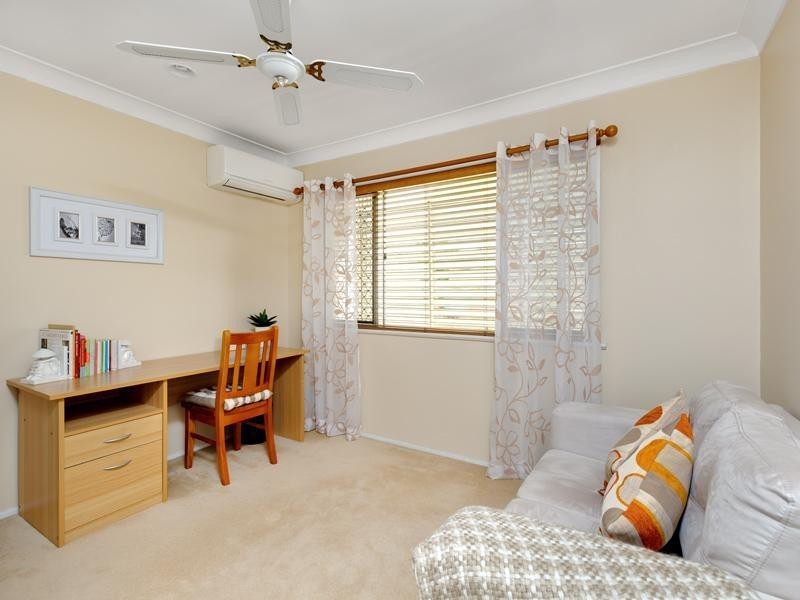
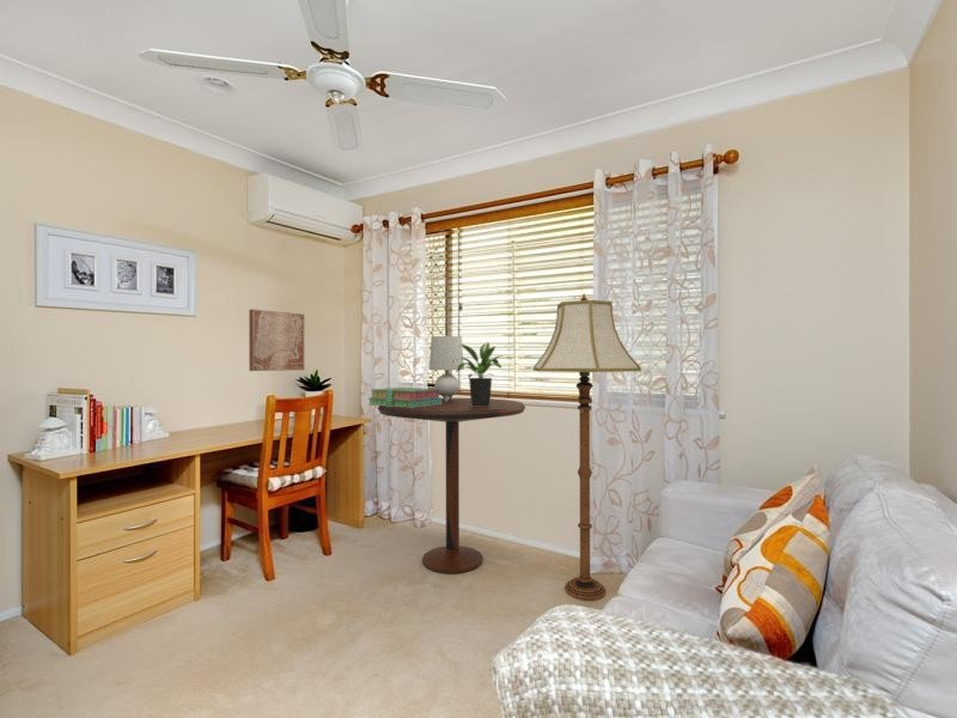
+ table lamp [428,335,465,401]
+ potted plant [455,341,514,407]
+ floor lamp [532,293,642,602]
+ stack of books [368,387,443,408]
+ pedestal table [377,397,526,574]
+ wall art [248,309,305,372]
